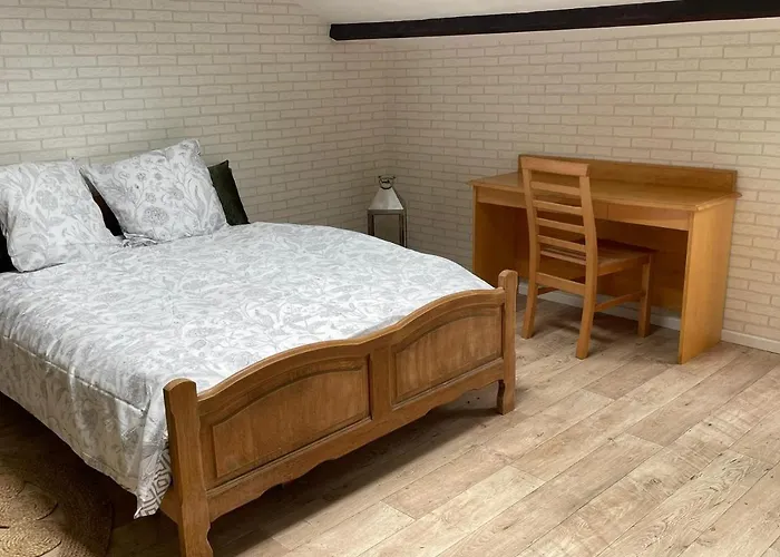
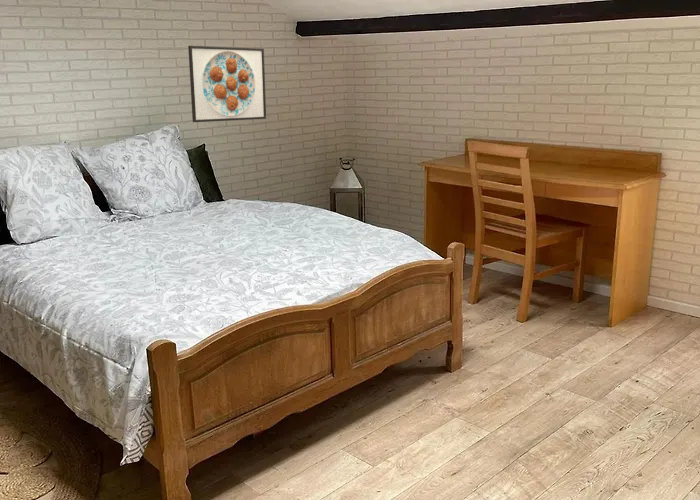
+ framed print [187,45,267,123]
